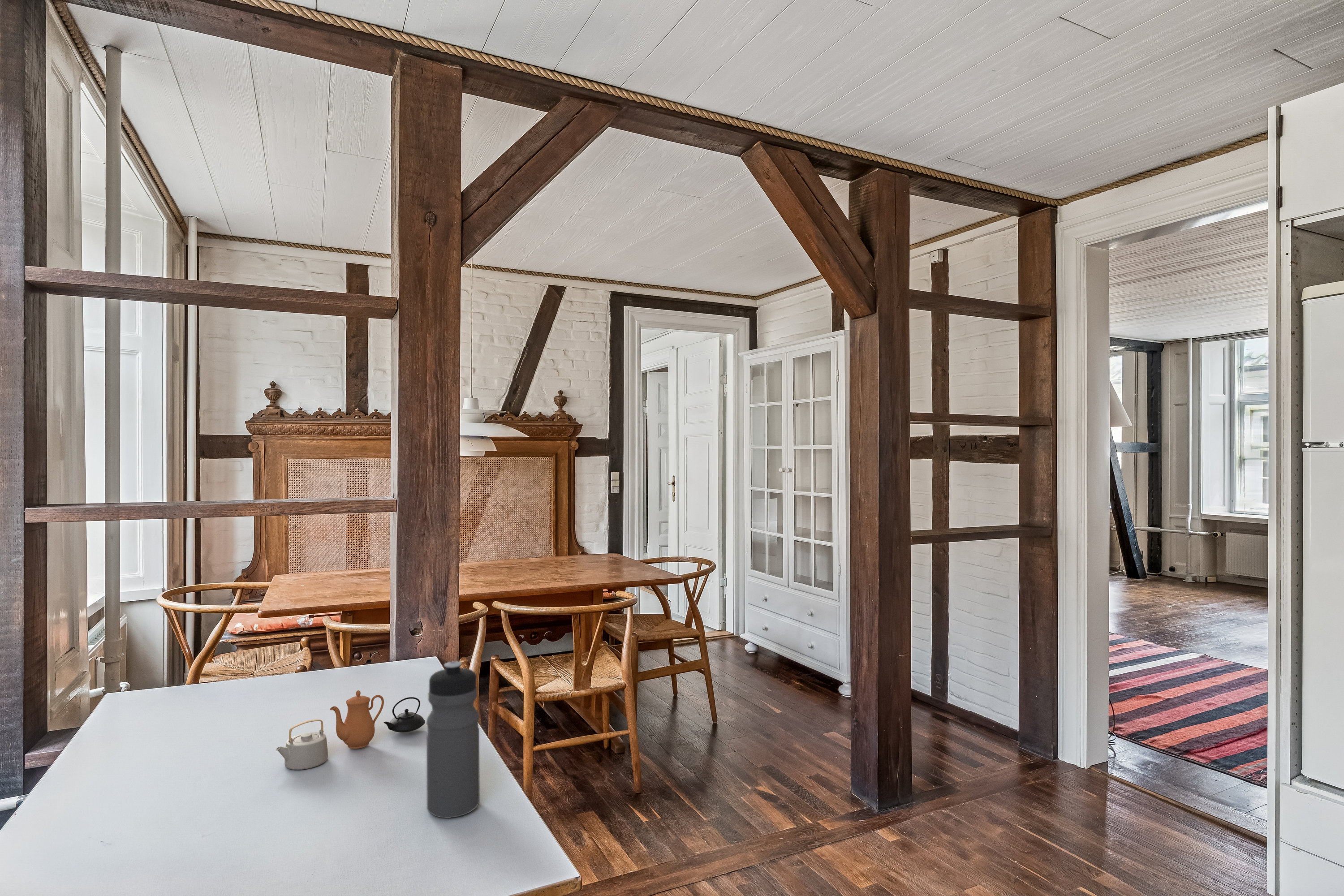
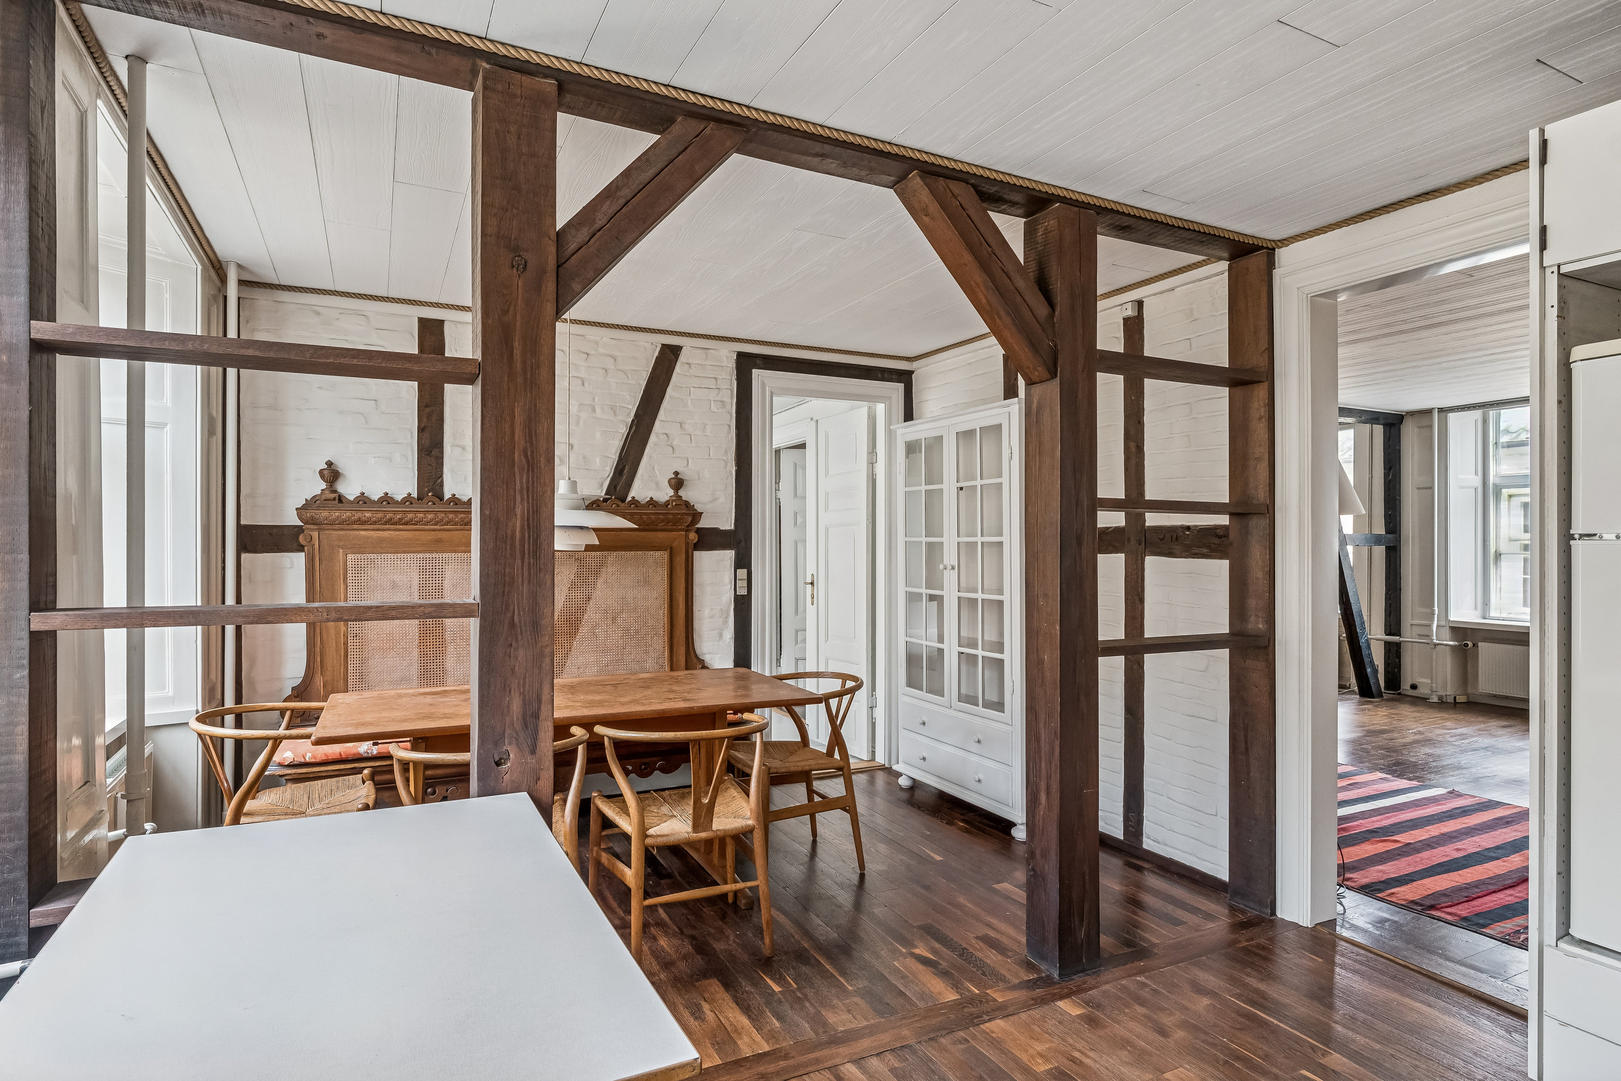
- teapot [276,690,426,770]
- water bottle [426,661,480,818]
